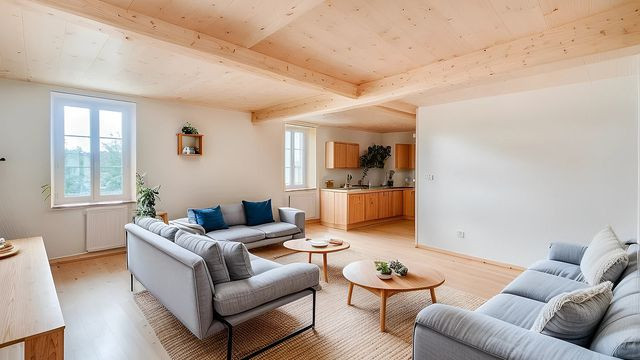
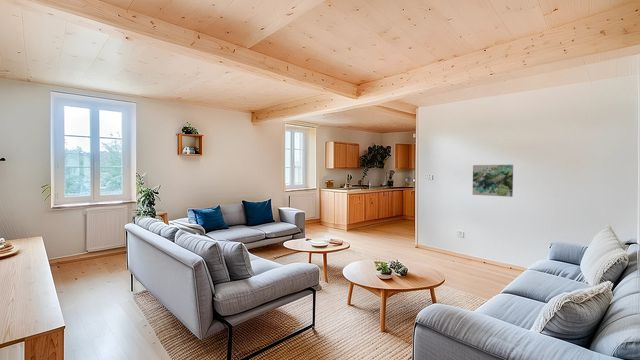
+ wall art [472,164,514,198]
